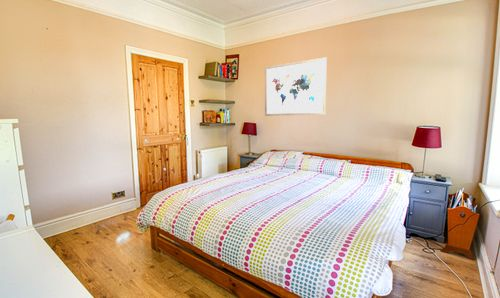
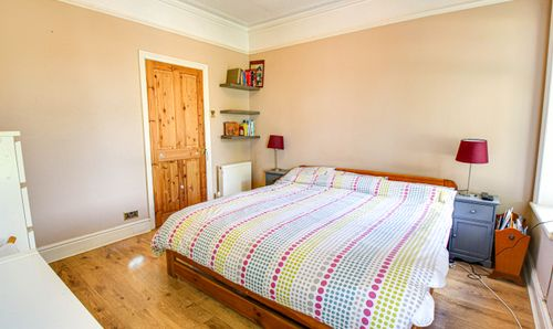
- wall art [264,56,328,117]
